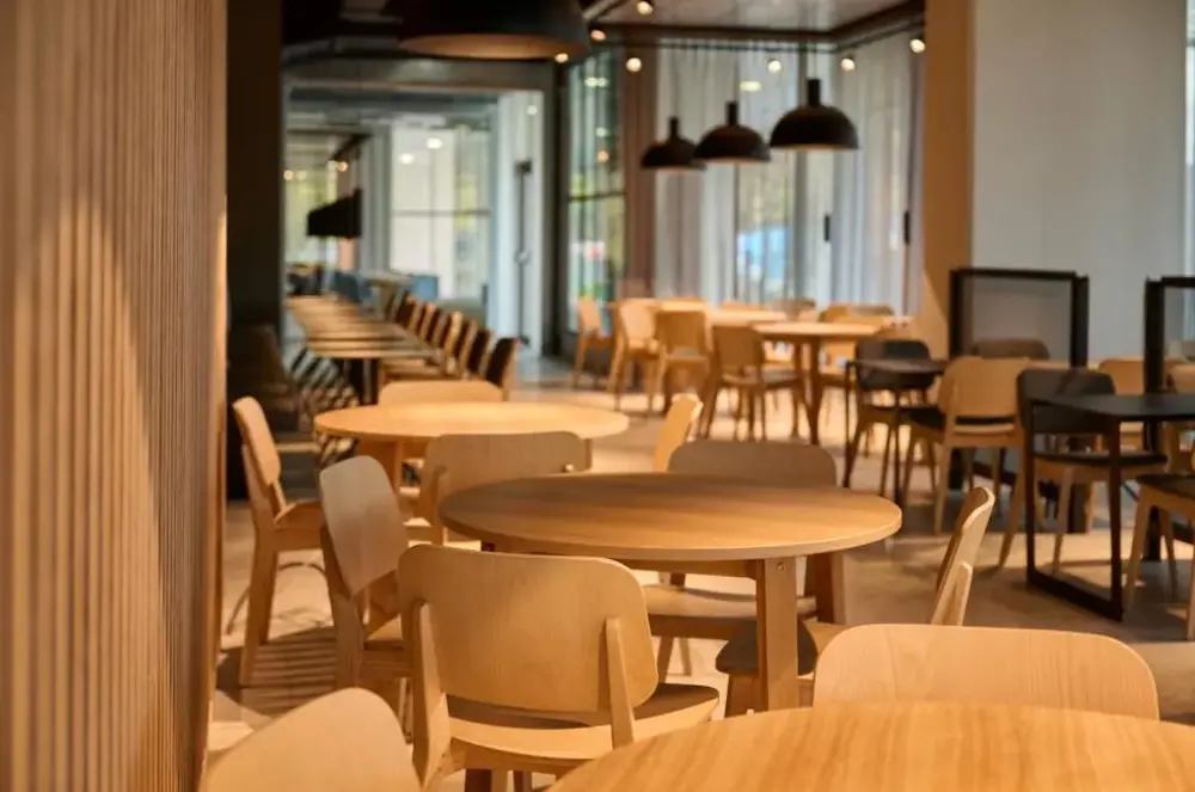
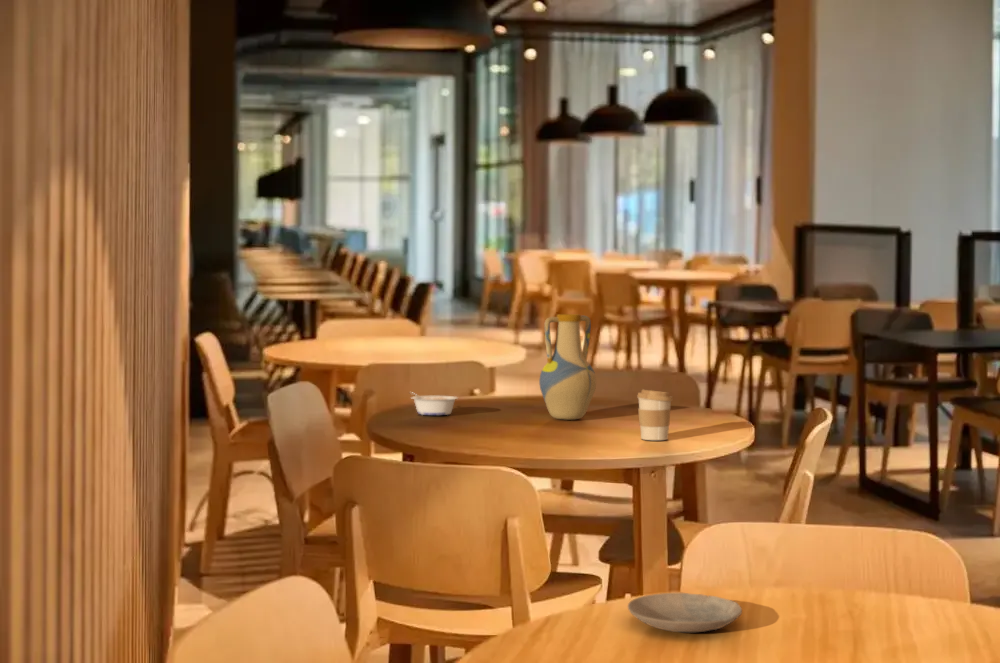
+ legume [408,391,459,416]
+ vase [538,313,597,421]
+ plate [627,592,743,633]
+ coffee cup [636,388,674,441]
